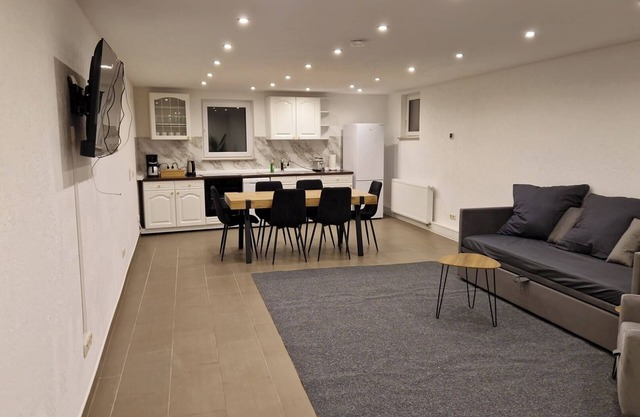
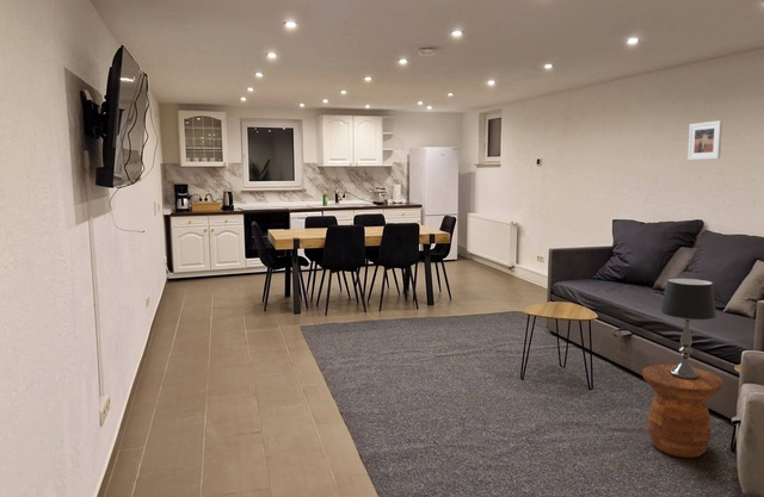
+ side table [641,364,725,459]
+ table lamp [659,277,717,380]
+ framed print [686,119,723,161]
